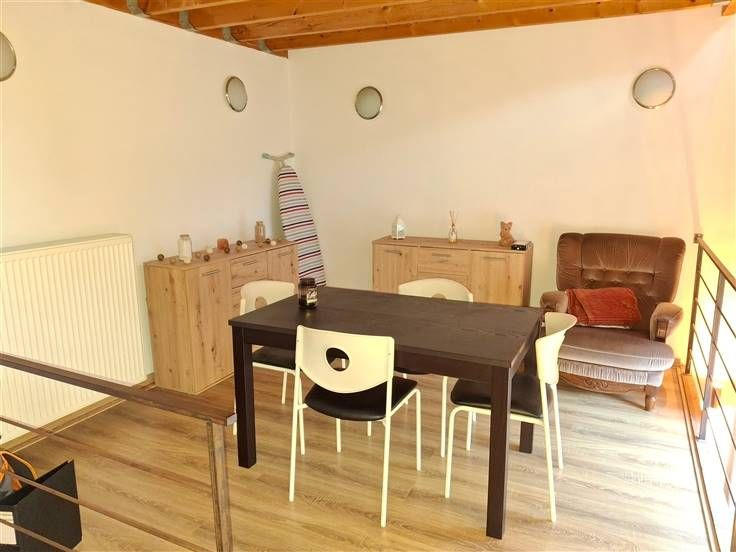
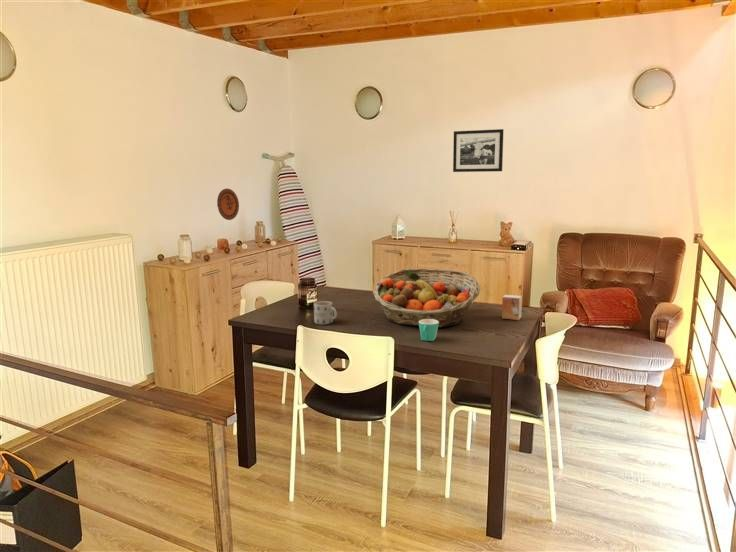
+ small box [501,294,523,321]
+ mug [418,319,439,342]
+ picture frame [452,128,504,173]
+ fruit basket [372,268,481,328]
+ decorative plate [216,188,240,221]
+ mug [313,300,338,325]
